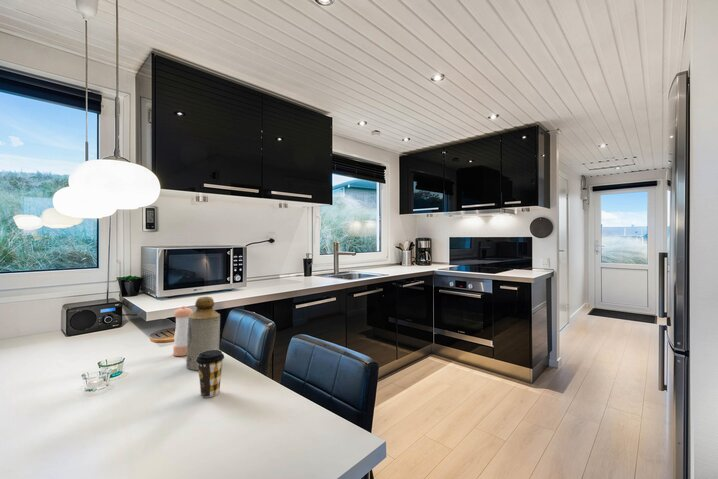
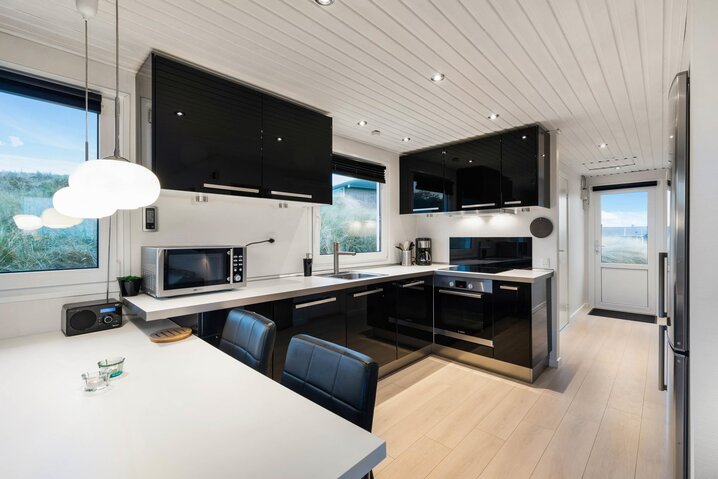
- coffee cup [196,350,225,398]
- pepper shaker [172,305,194,357]
- bottle [185,296,221,371]
